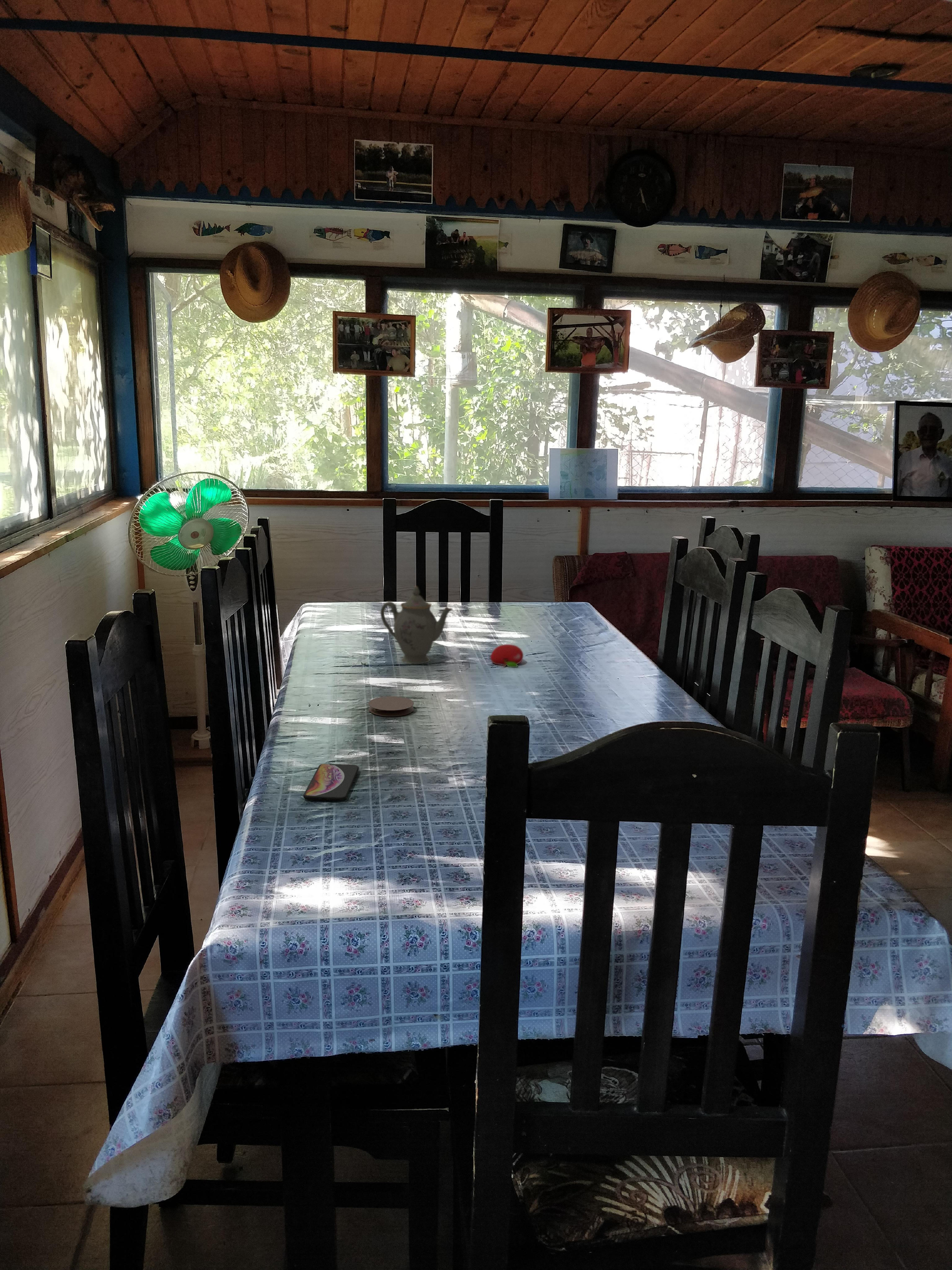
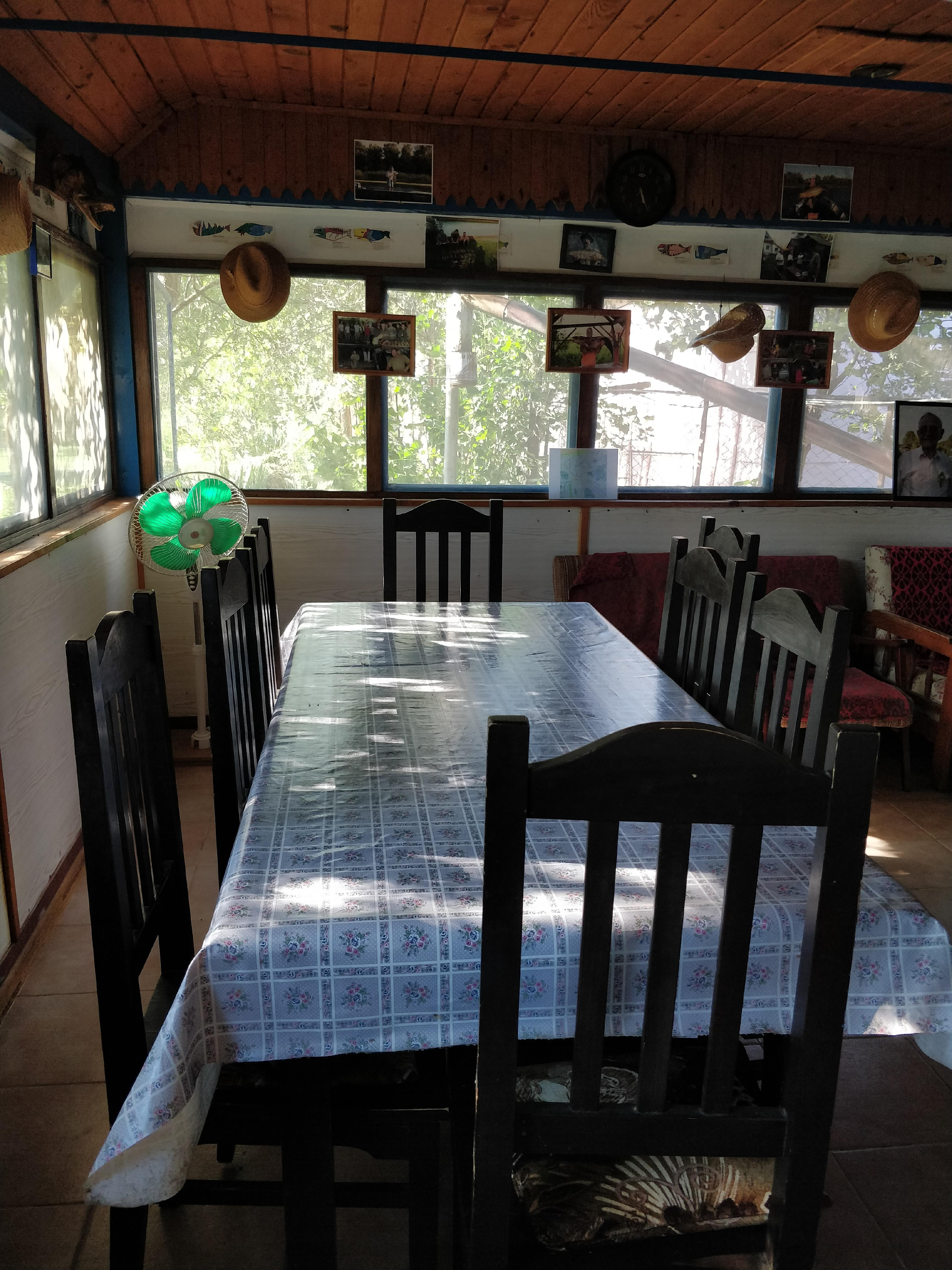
- fruit [490,644,524,668]
- coaster [368,696,414,717]
- smartphone [303,763,359,801]
- chinaware [380,586,453,664]
